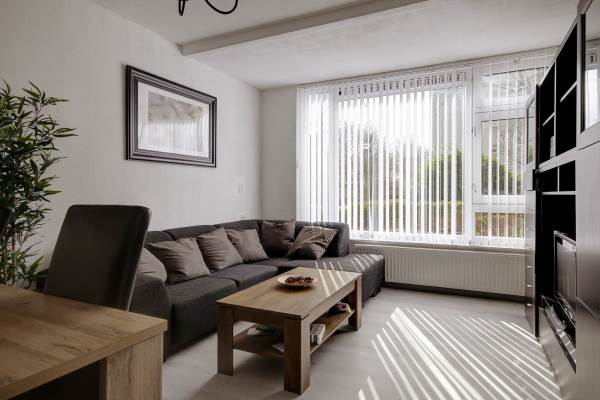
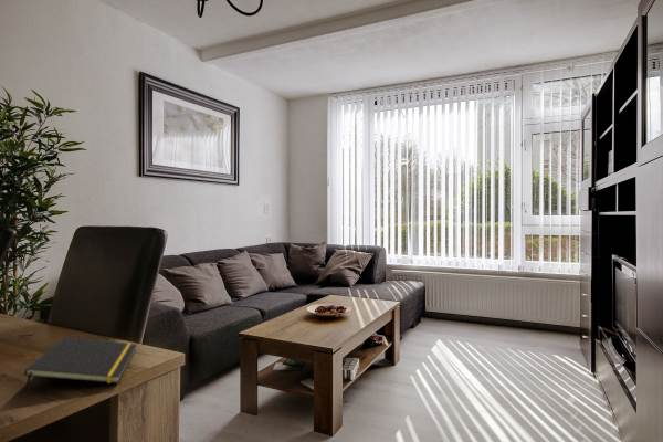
+ notepad [23,336,138,394]
